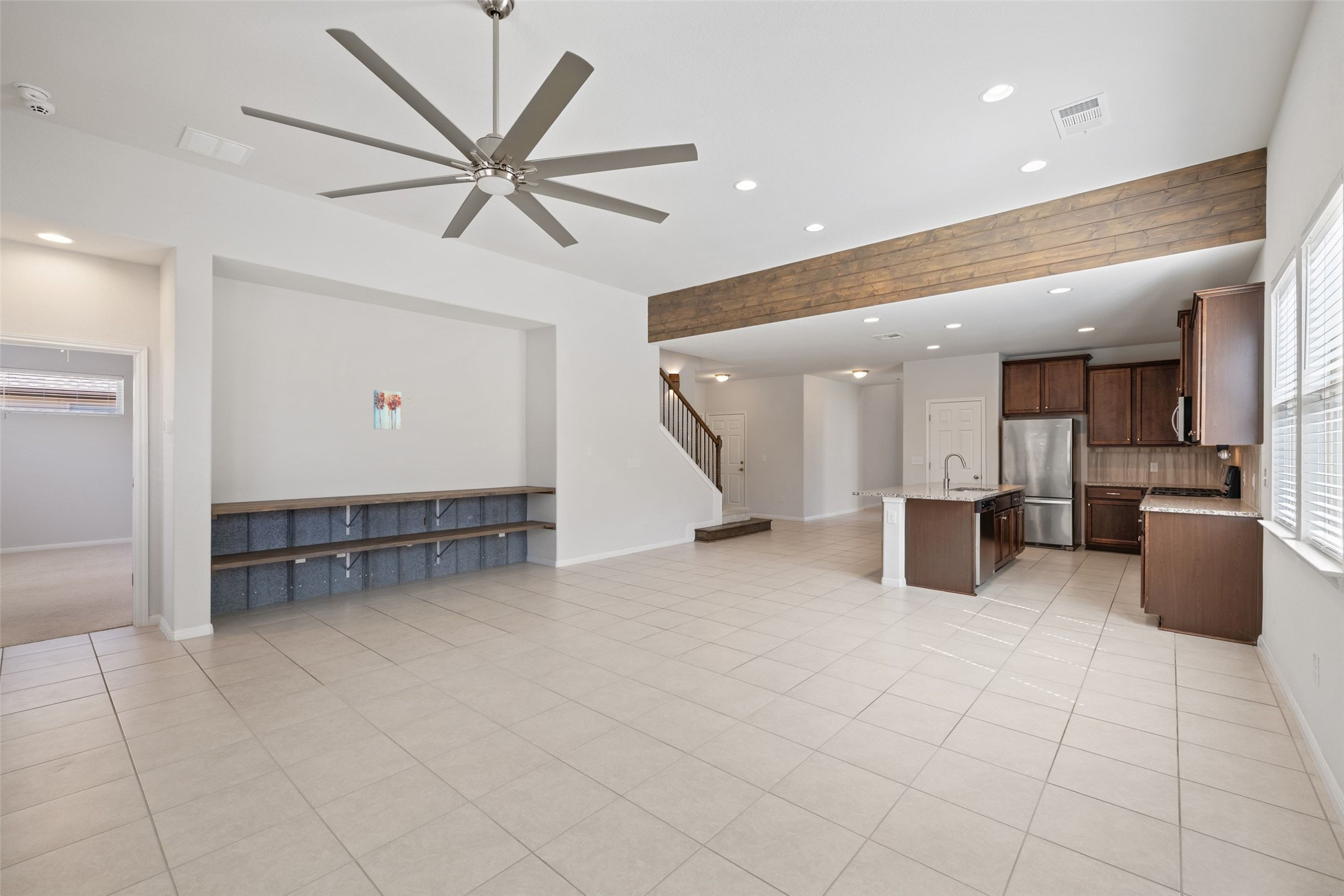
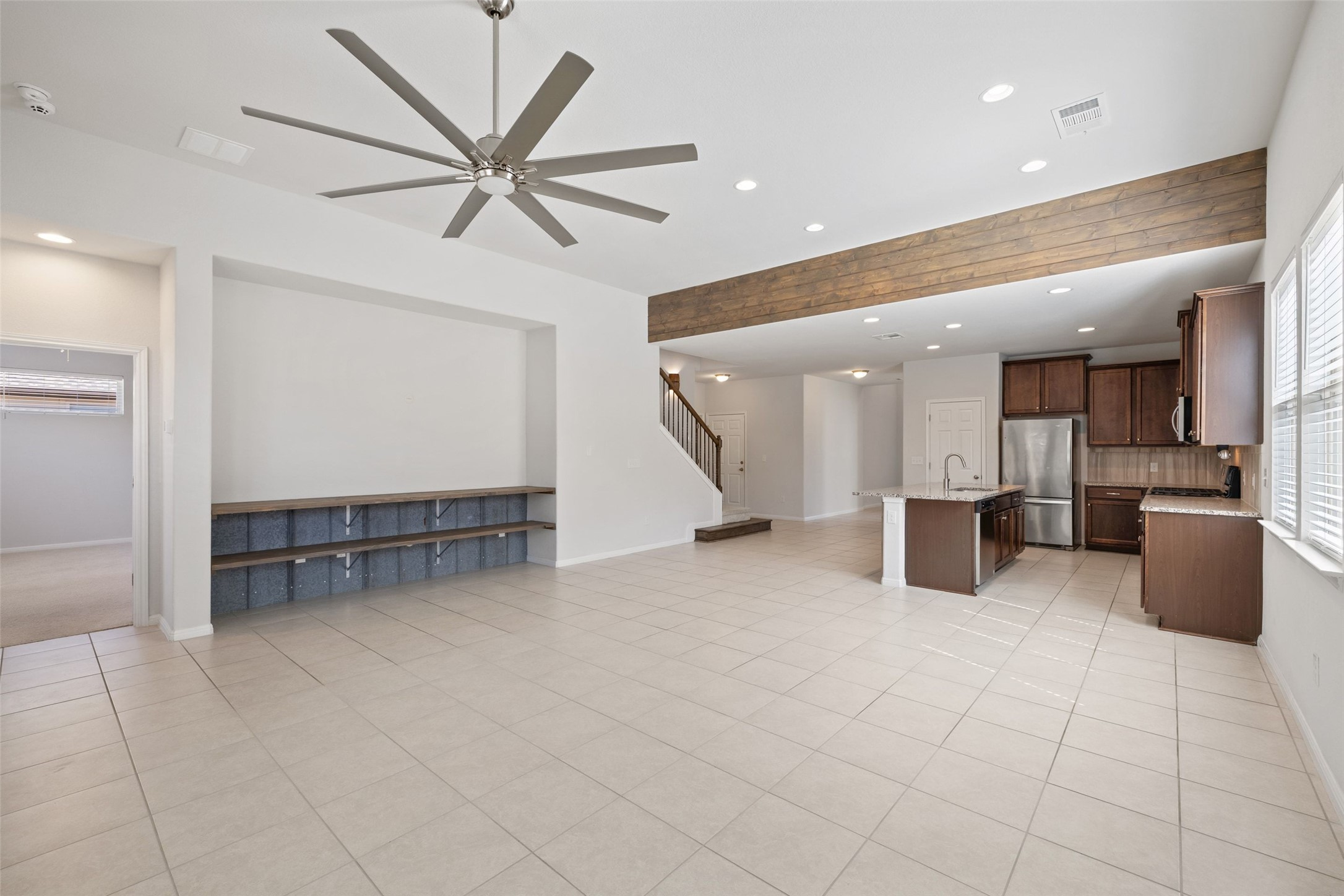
- wall art [373,389,402,430]
